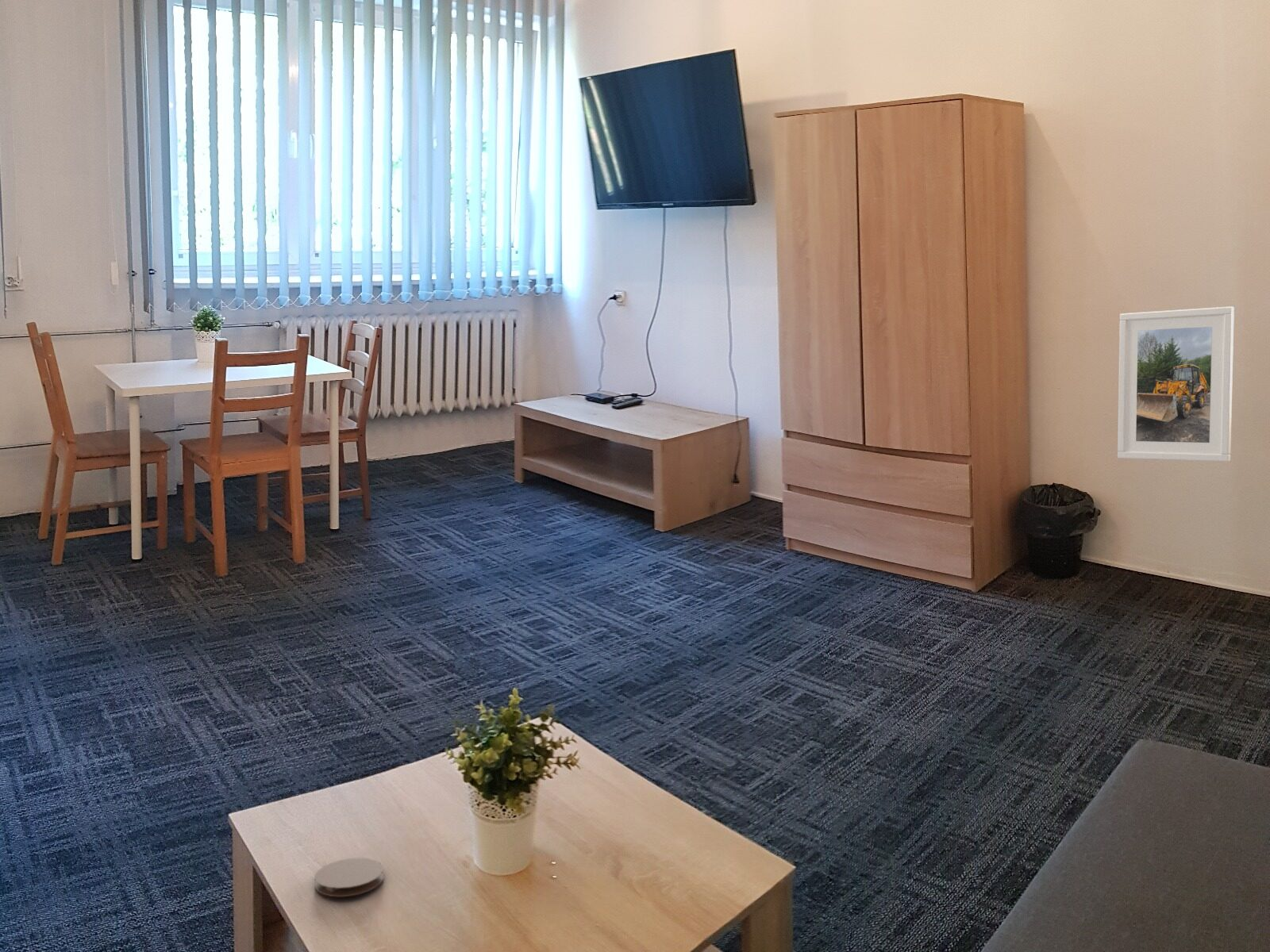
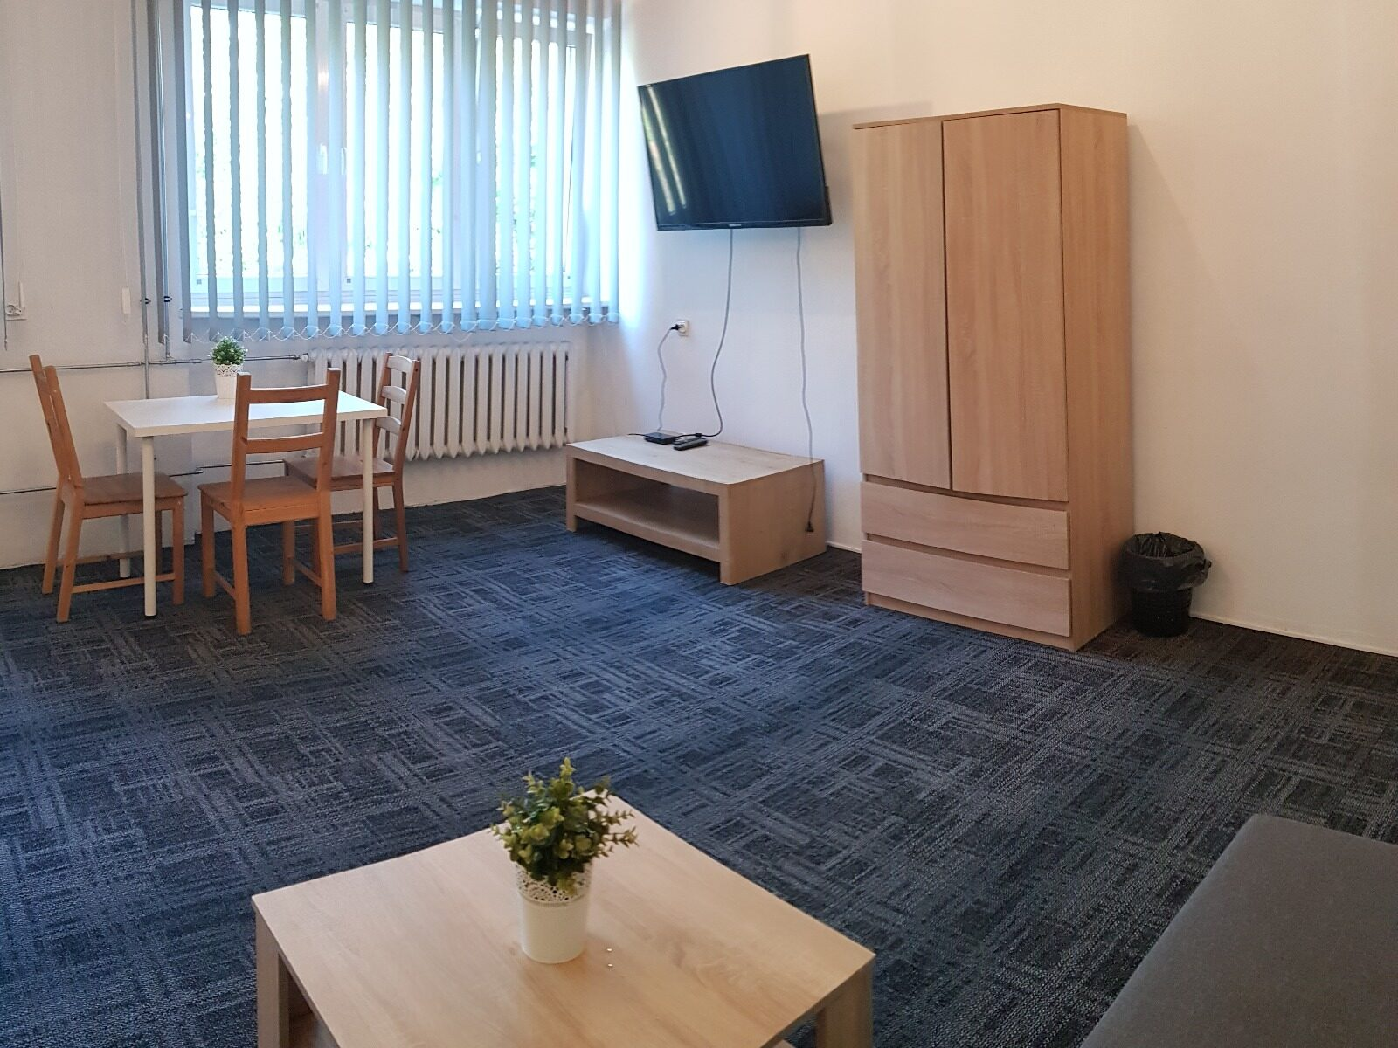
- coaster [314,857,384,897]
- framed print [1117,305,1235,463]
